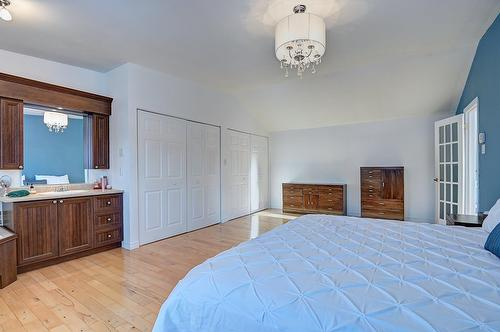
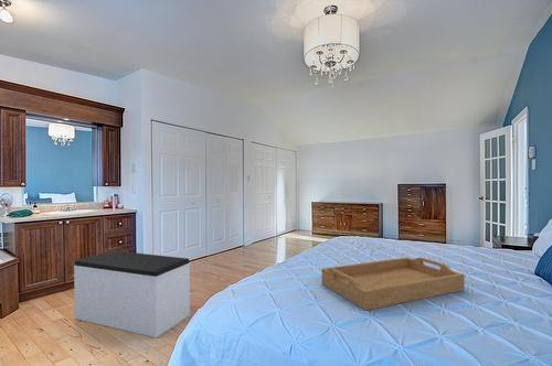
+ bench [73,250,191,338]
+ serving tray [320,256,466,311]
